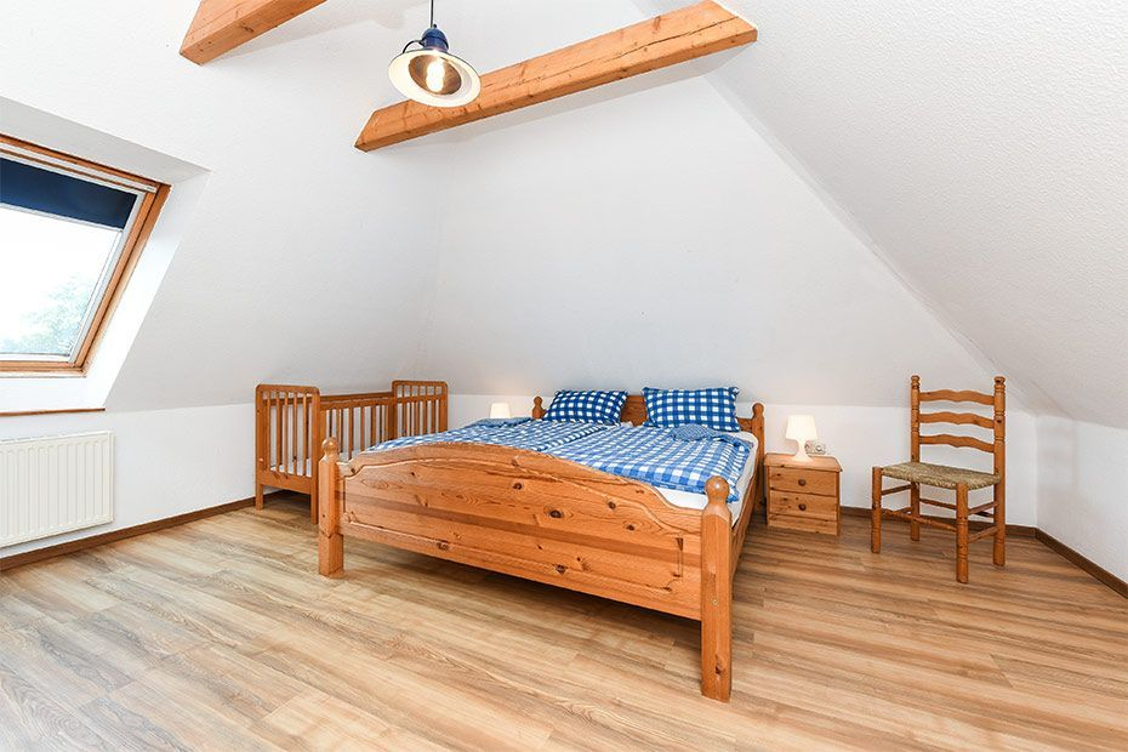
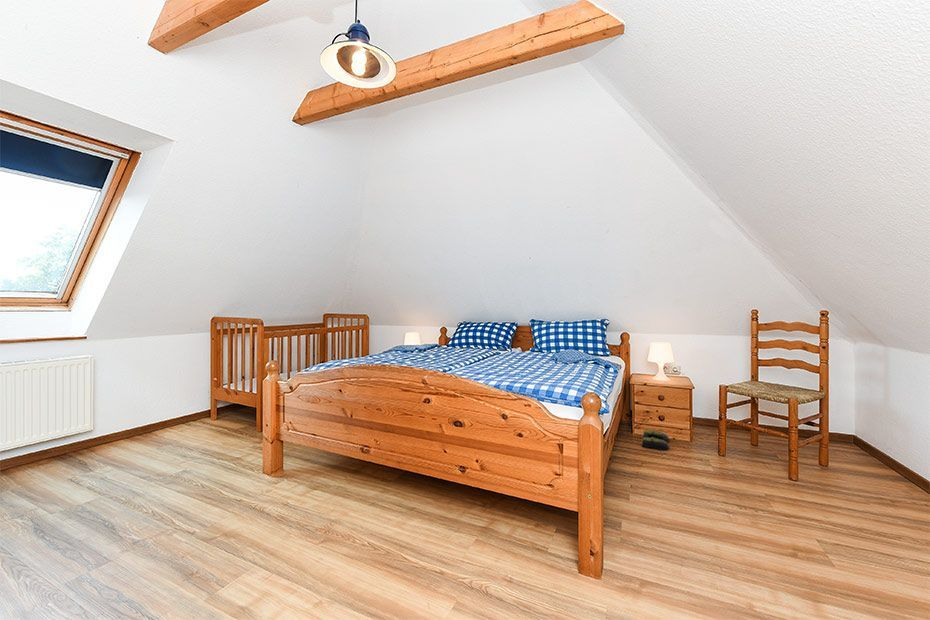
+ slippers [641,429,670,452]
